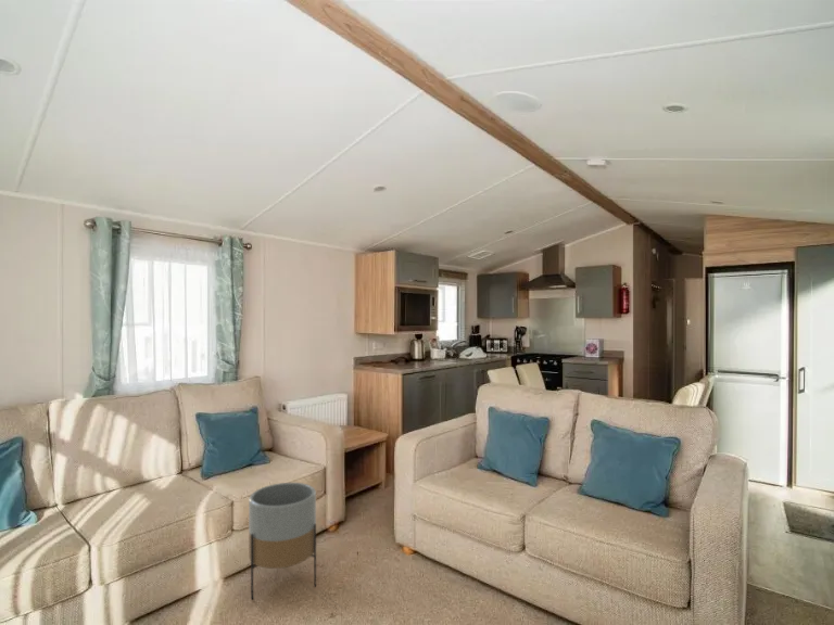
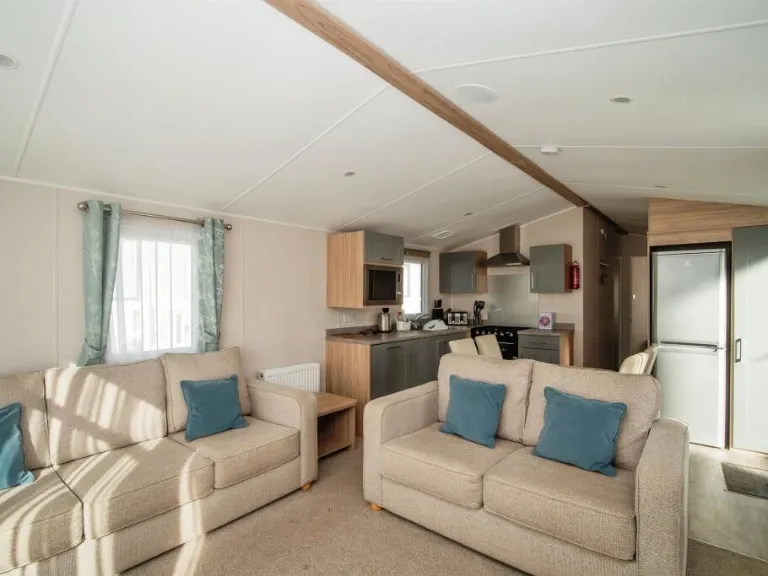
- planter [248,482,317,600]
